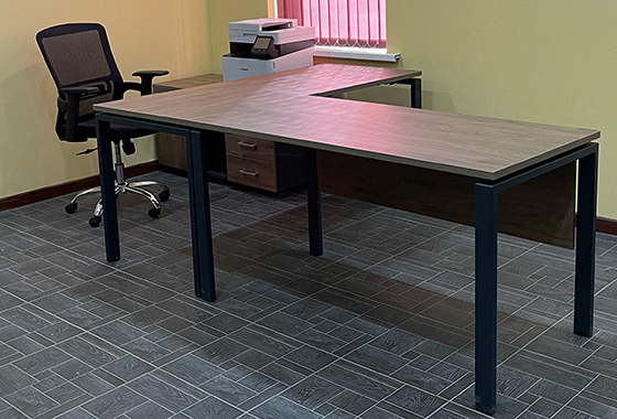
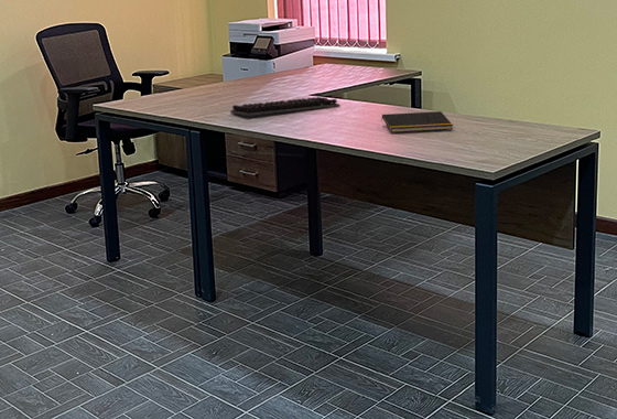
+ notepad [380,110,454,133]
+ computer keyboard [229,96,342,117]
